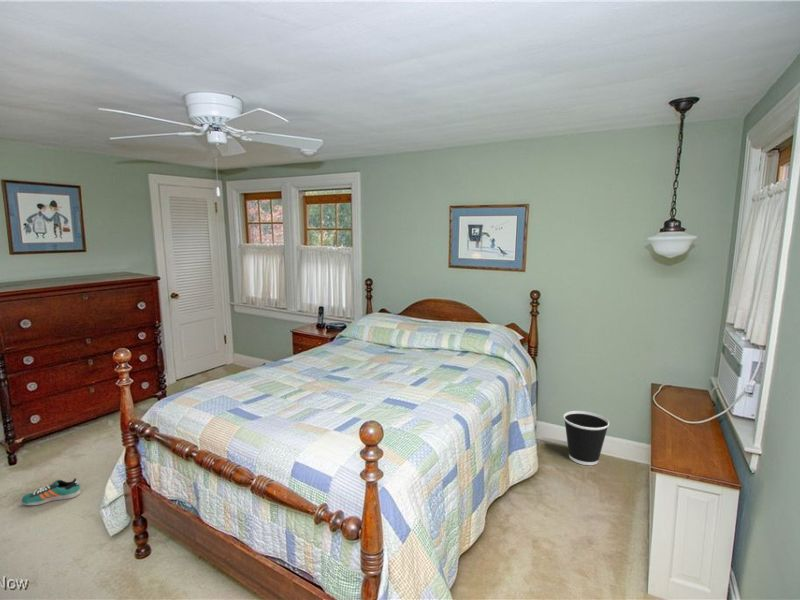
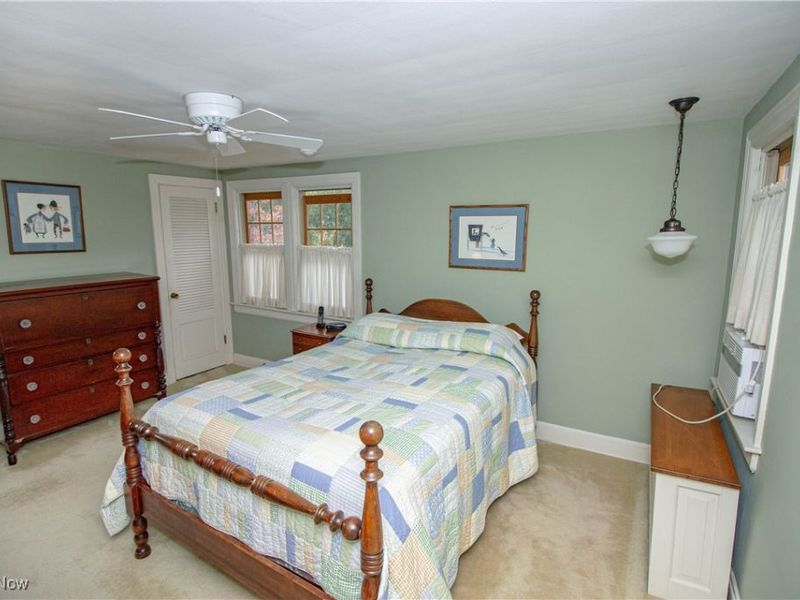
- sneaker [21,477,81,506]
- wastebasket [562,410,610,466]
